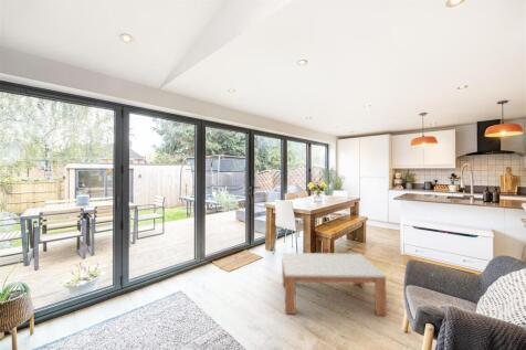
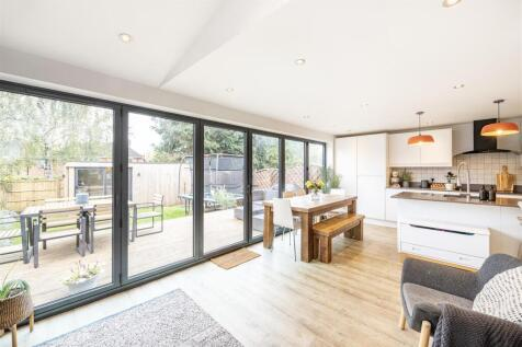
- coffee table [281,252,388,316]
